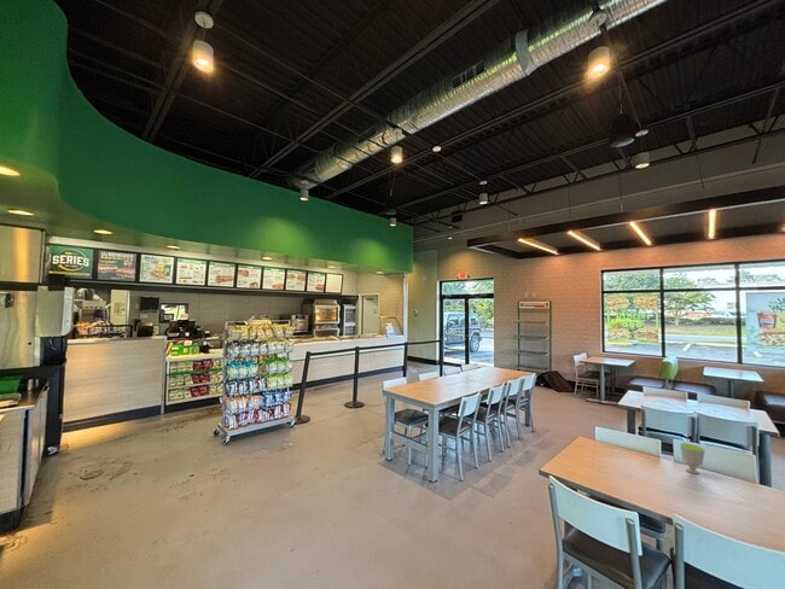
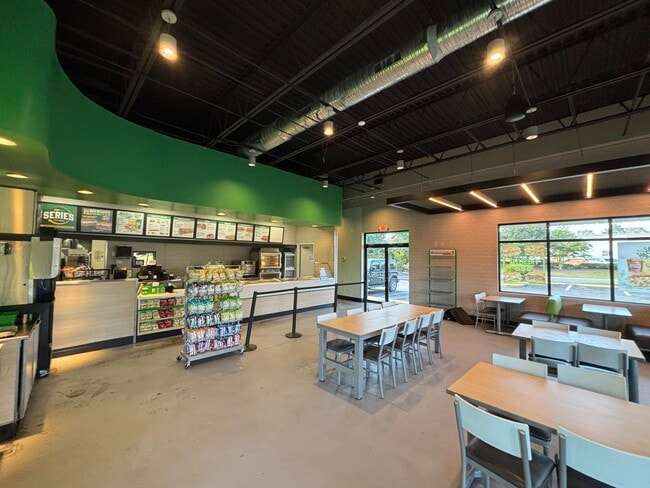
- cup [679,442,705,476]
